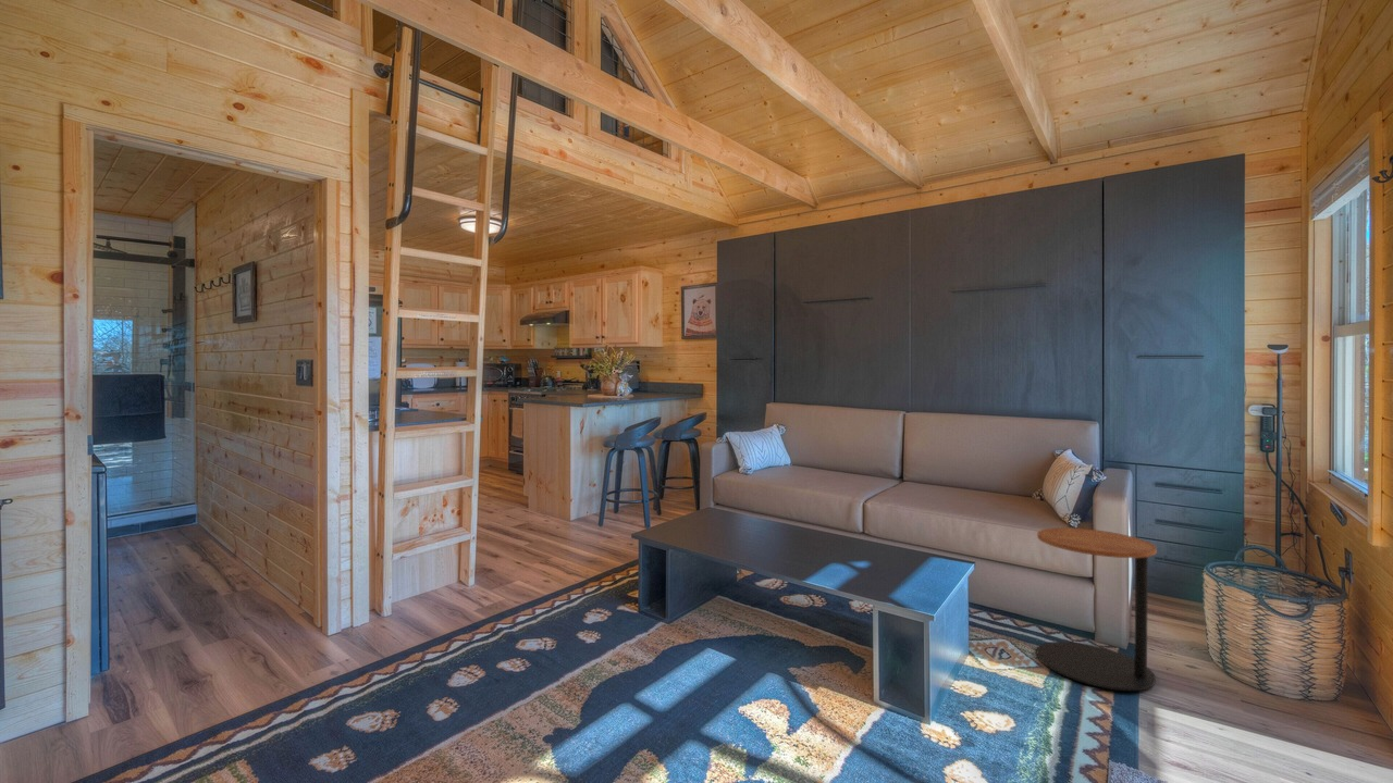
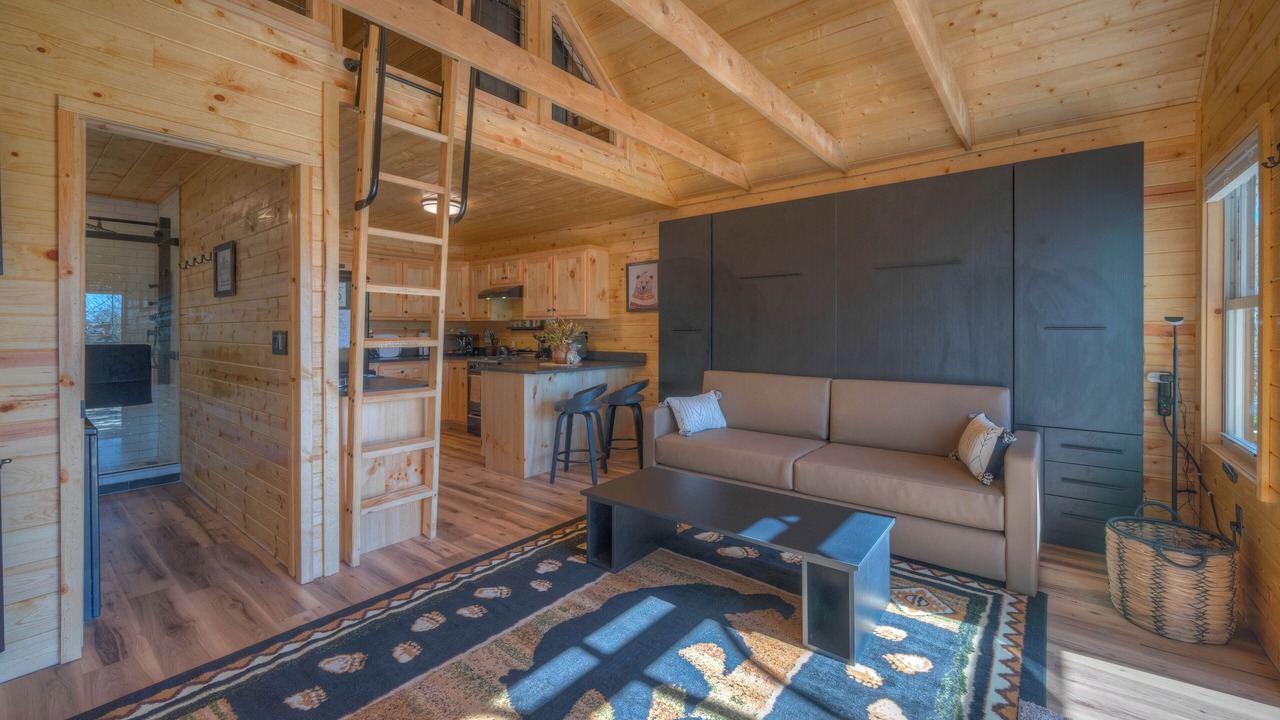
- side table [1035,526,1158,692]
